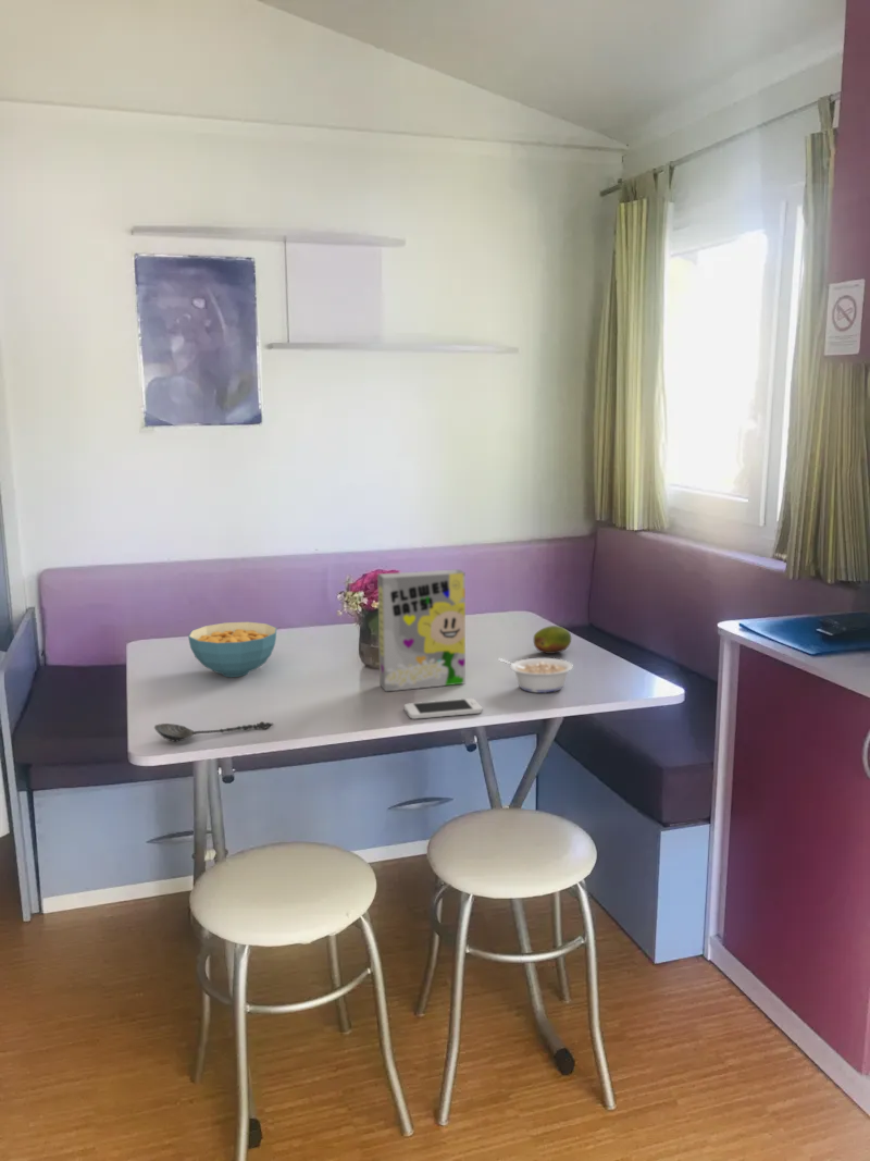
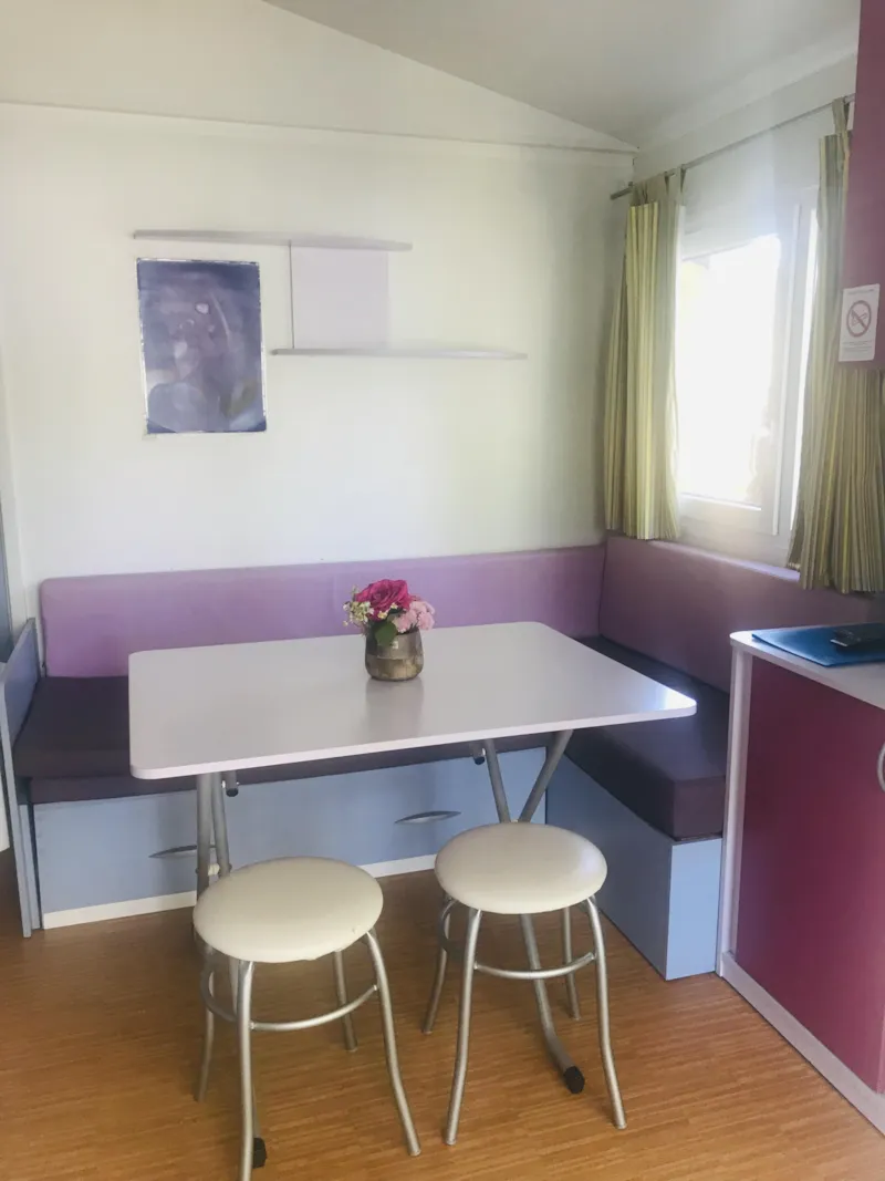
- legume [497,657,574,694]
- smartphone [403,697,483,720]
- fruit [533,625,572,655]
- cereal bowl [187,621,278,678]
- spoon [153,720,274,742]
- cereal box [376,568,467,692]
